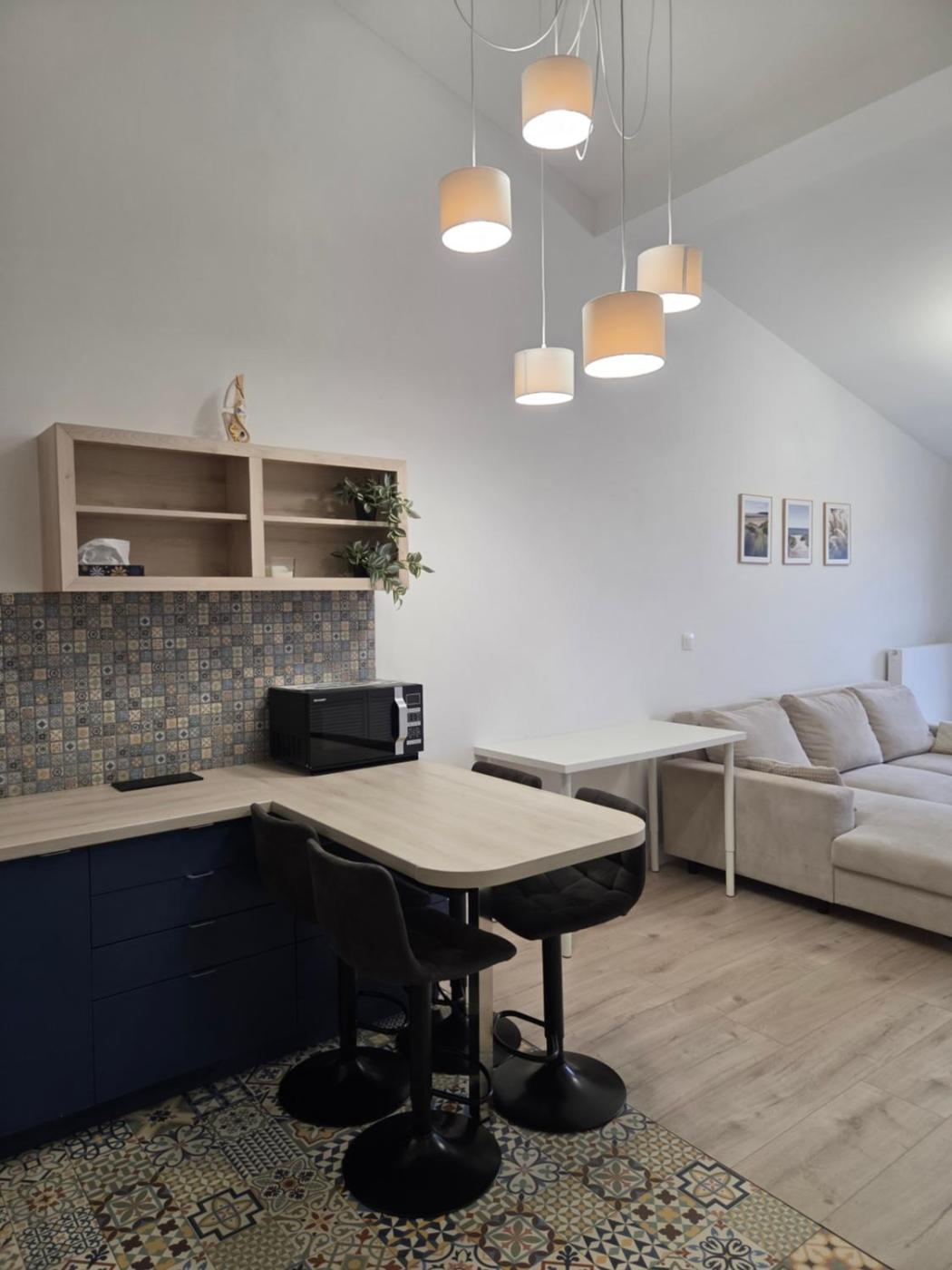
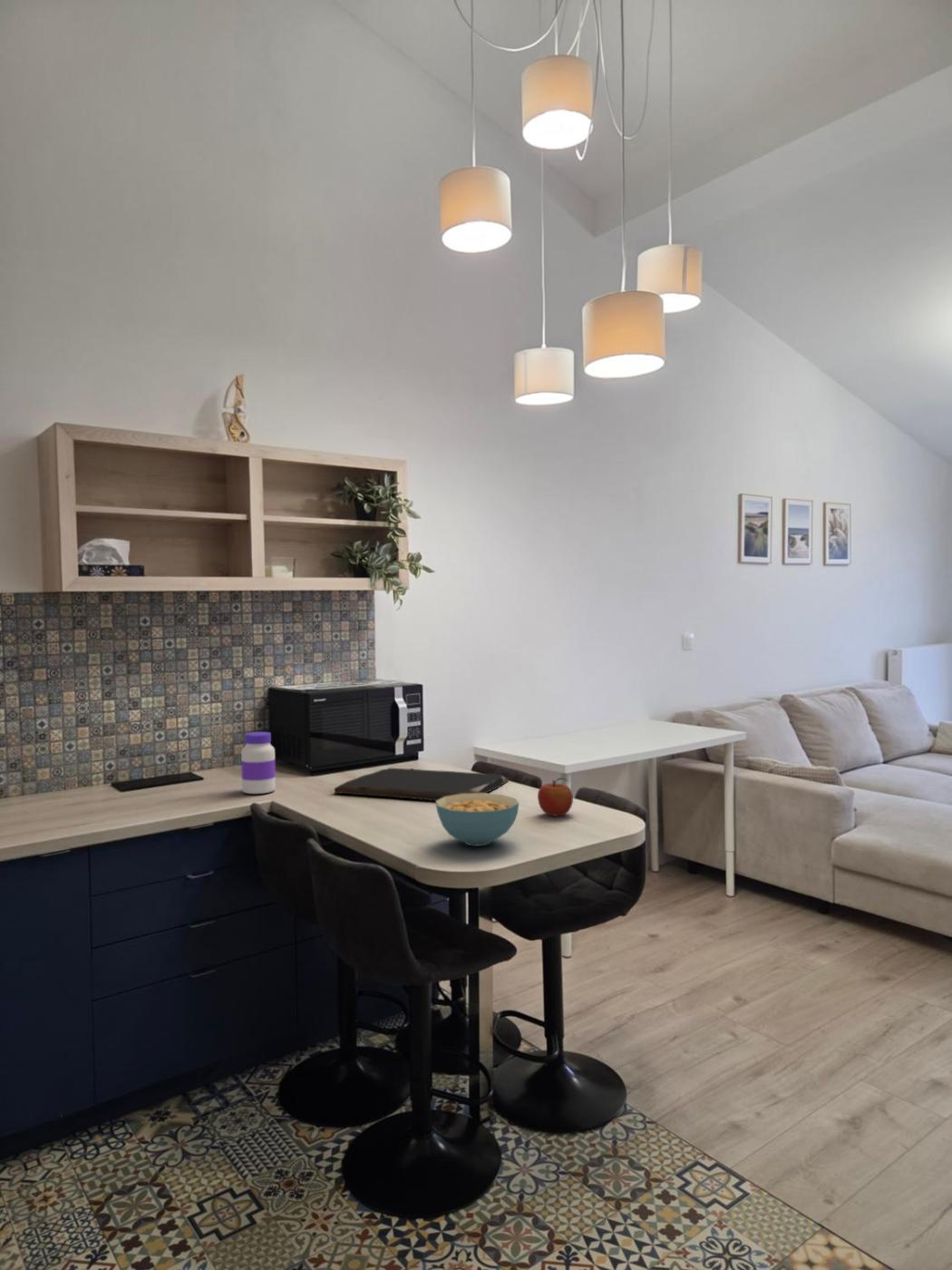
+ fruit [537,777,574,817]
+ cereal bowl [435,793,520,847]
+ jar [240,731,277,795]
+ cutting board [333,767,510,802]
